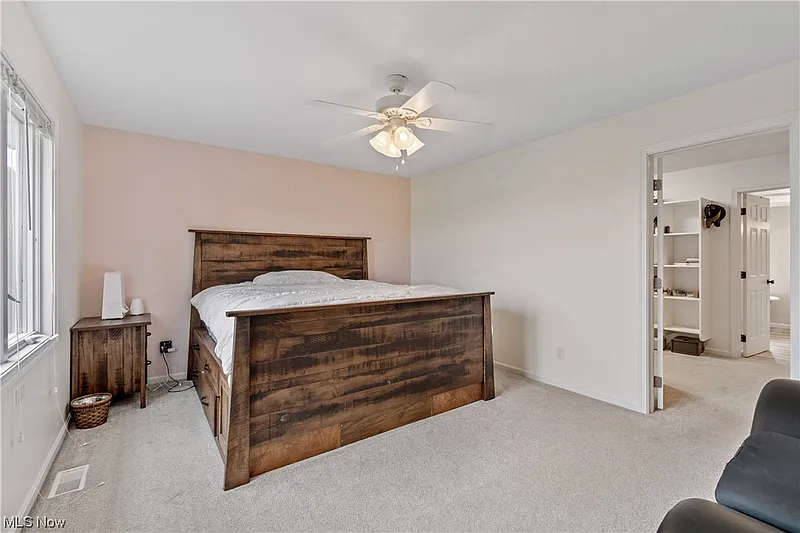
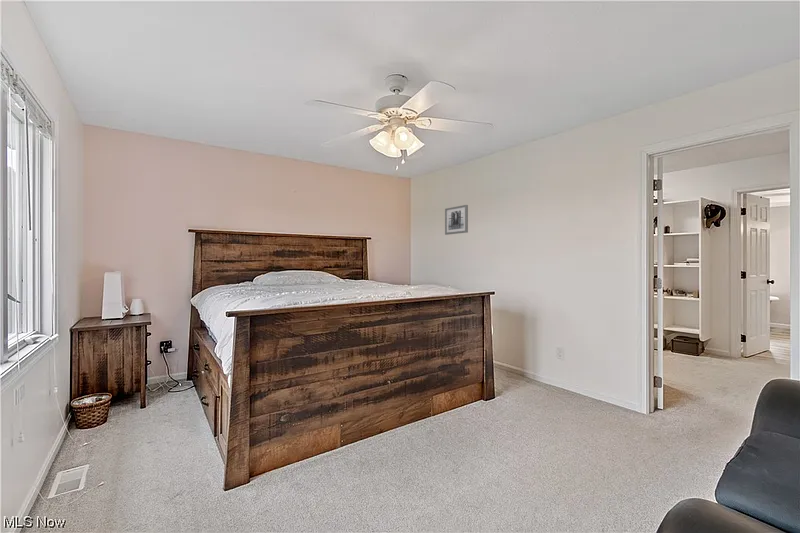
+ wall art [444,204,469,236]
